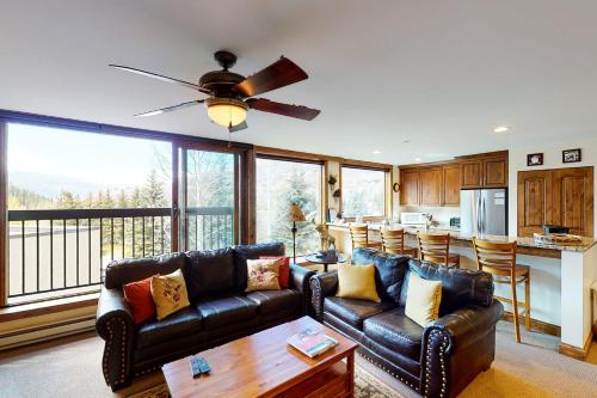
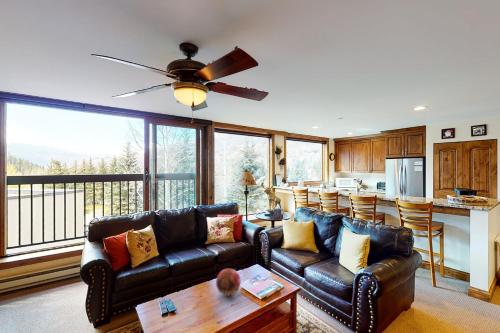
+ decorative orb [215,267,242,297]
